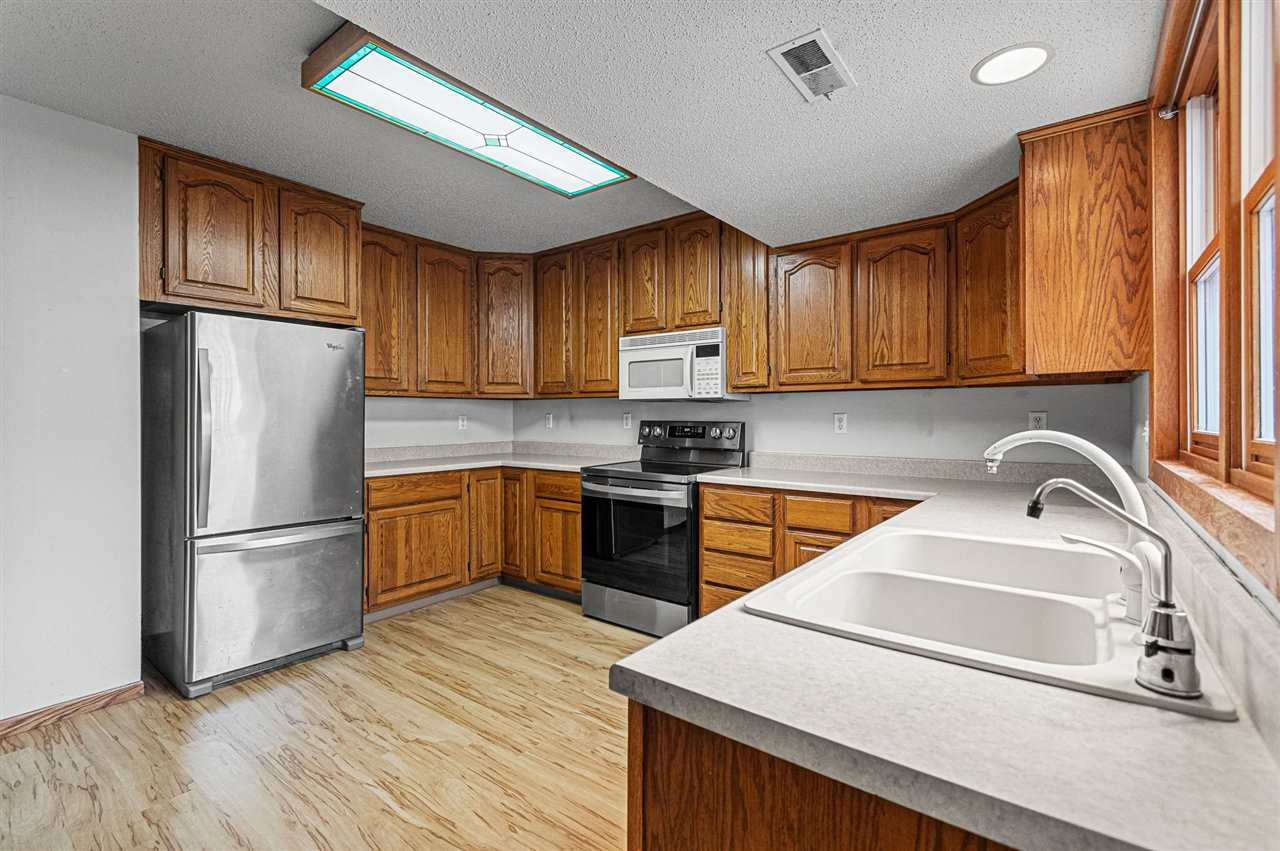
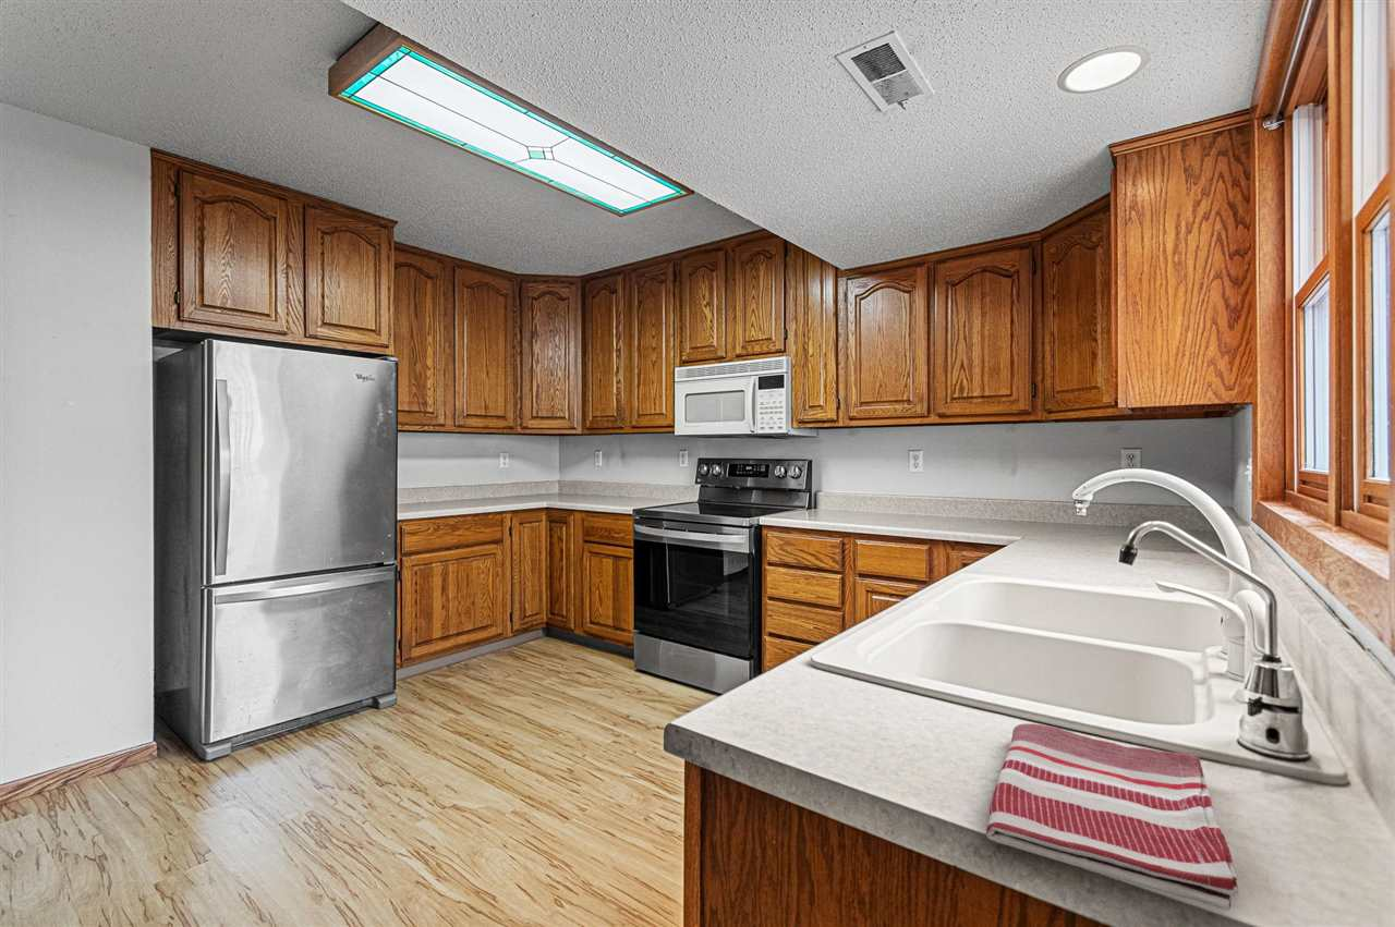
+ dish towel [985,722,1239,911]
